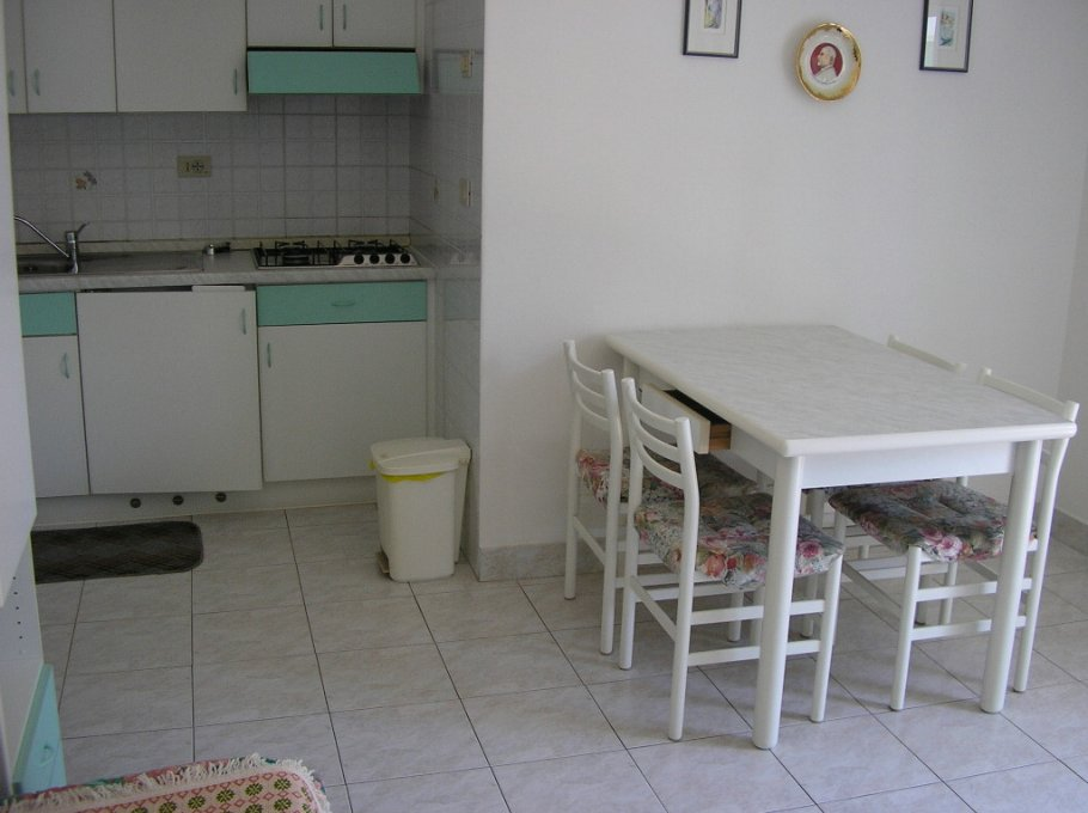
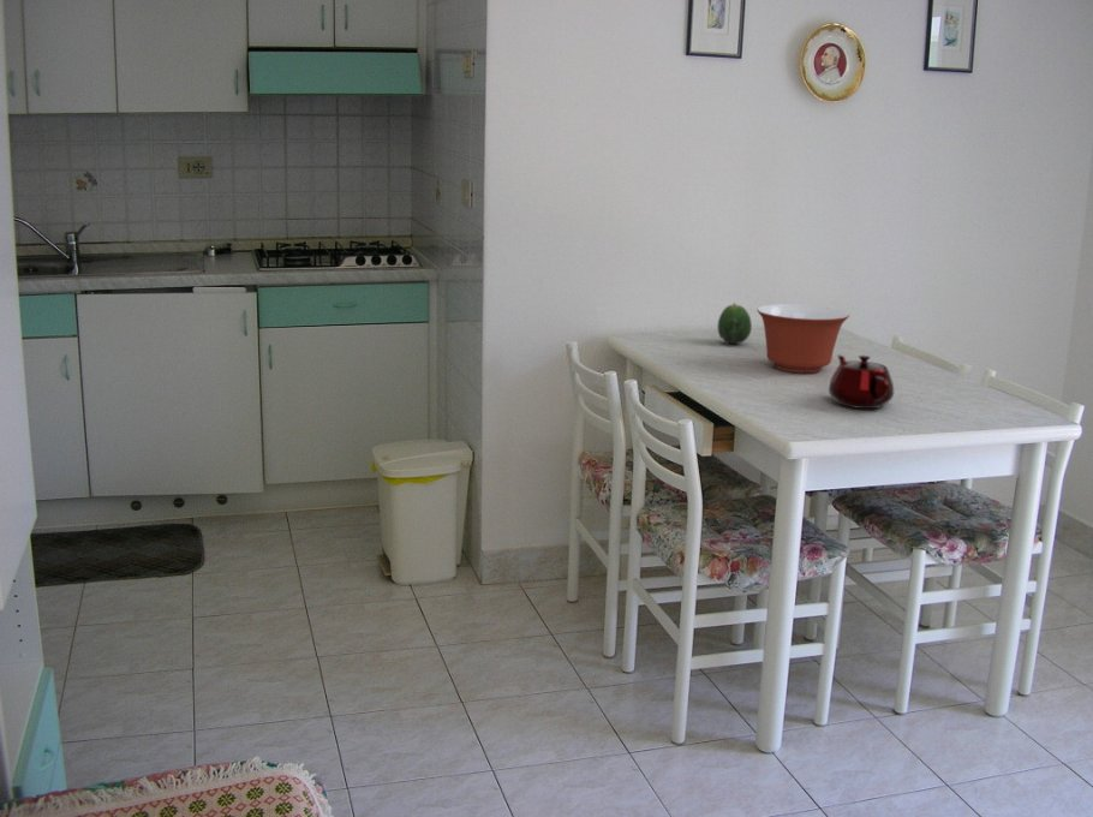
+ mixing bowl [755,303,850,374]
+ teapot [828,354,895,410]
+ fruit [717,302,753,345]
